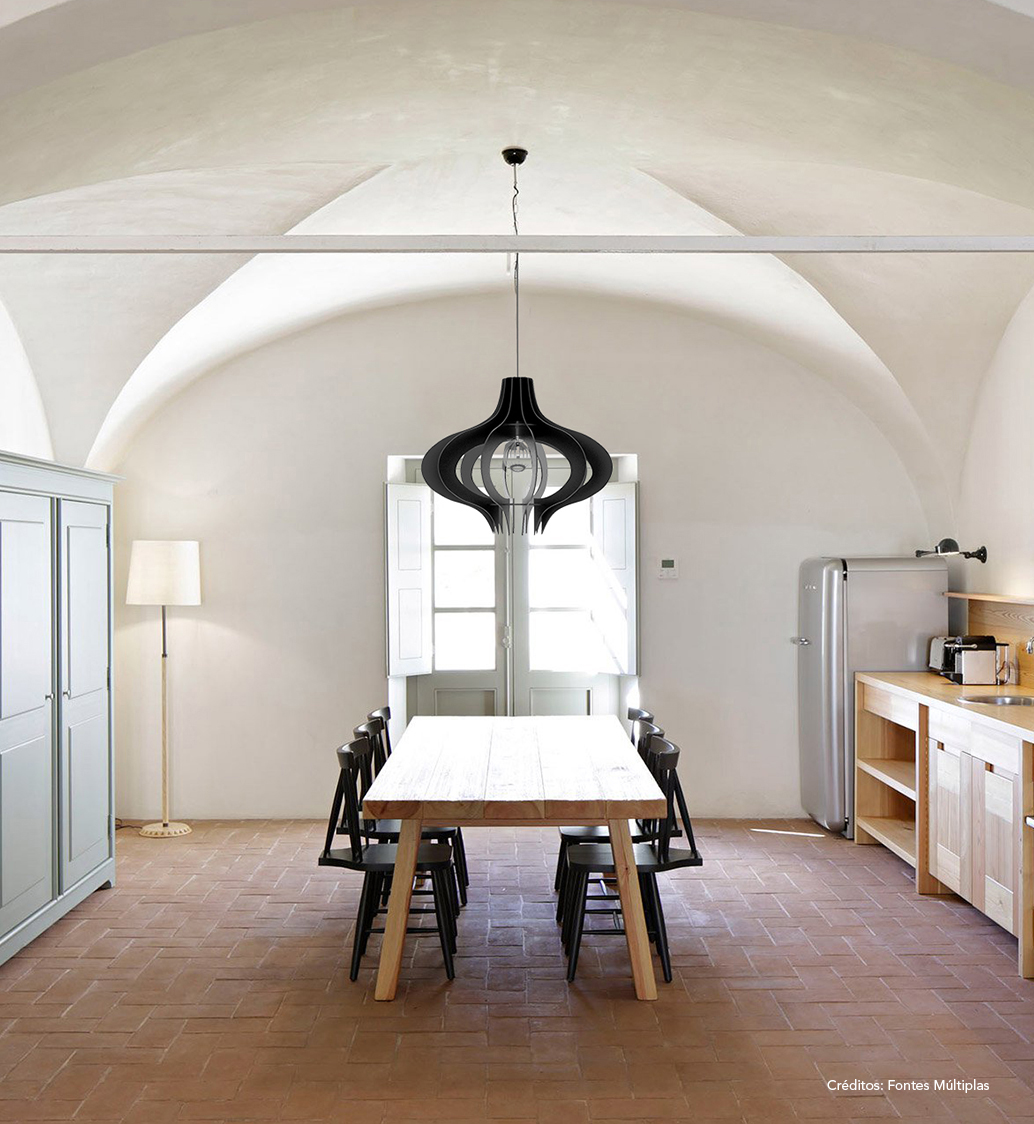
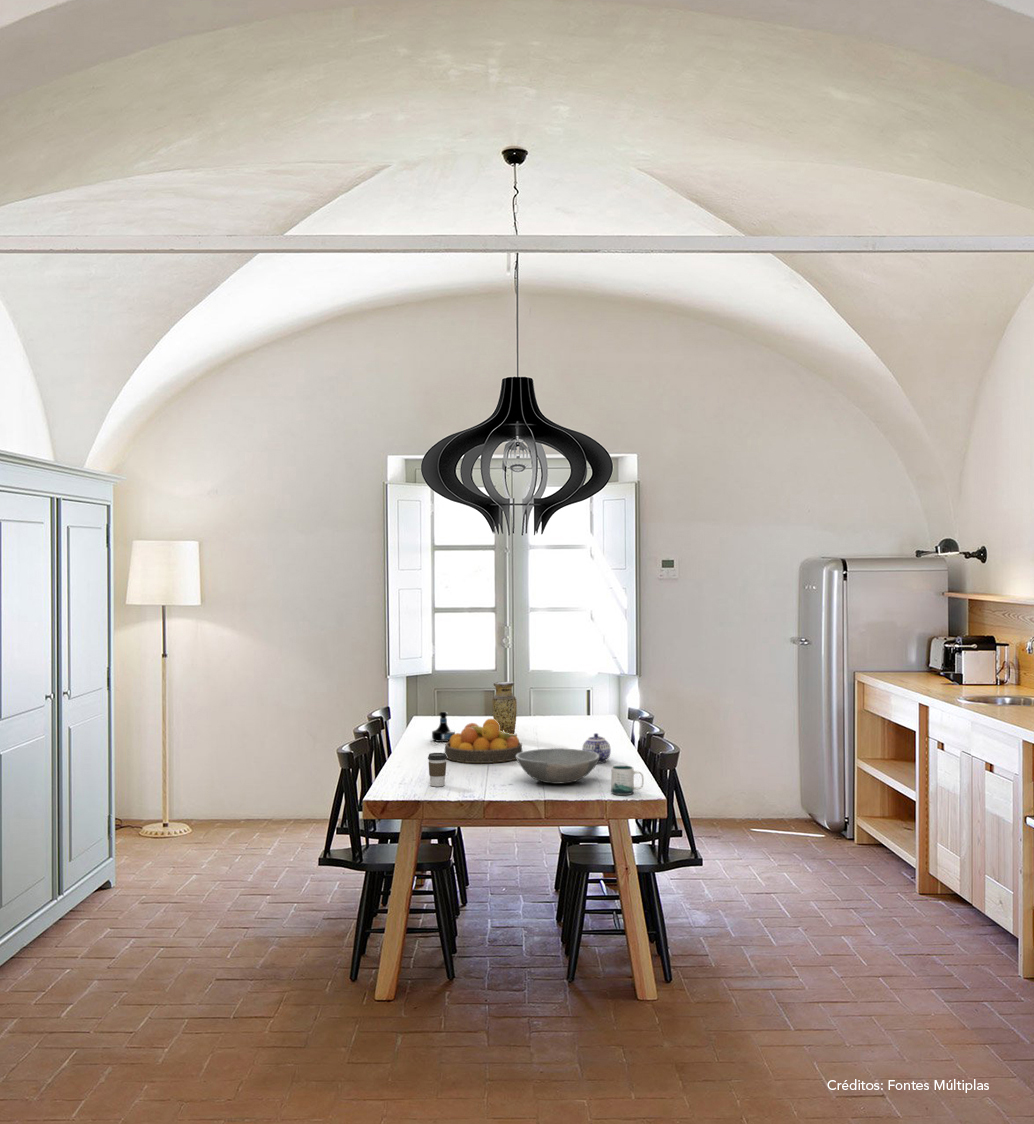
+ bowl [516,747,599,785]
+ fruit bowl [444,718,523,764]
+ tequila bottle [431,710,456,743]
+ coffee cup [427,752,447,788]
+ mug [610,765,645,796]
+ vase [491,681,518,735]
+ teapot [581,732,612,764]
